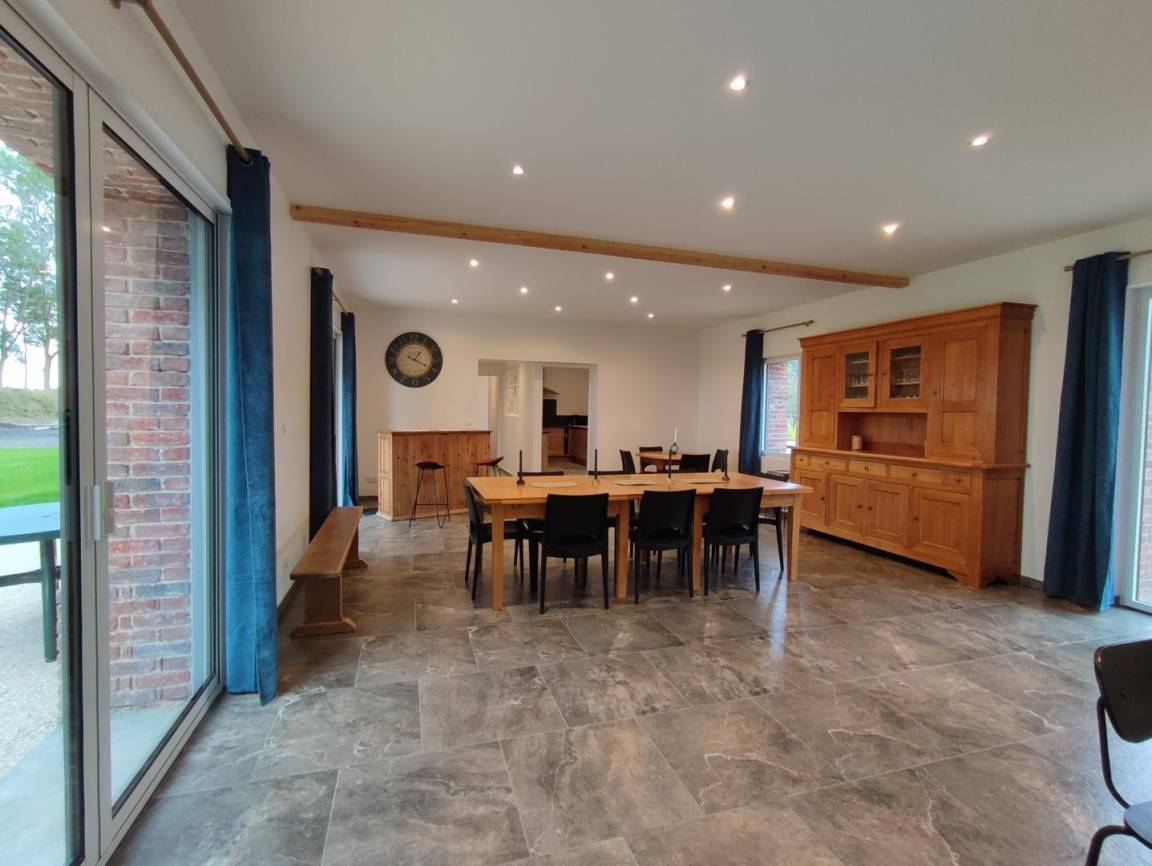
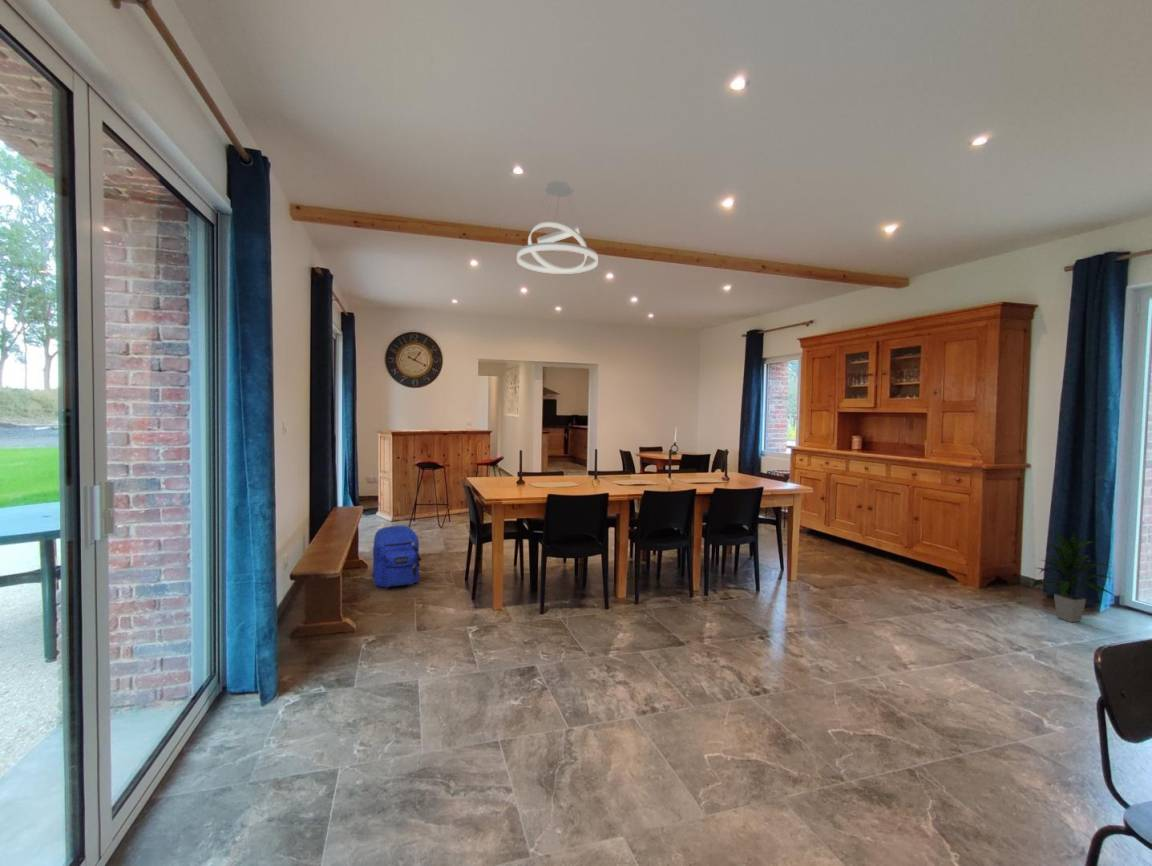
+ indoor plant [1031,533,1117,623]
+ pendant light [516,180,599,275]
+ backpack [370,525,423,589]
